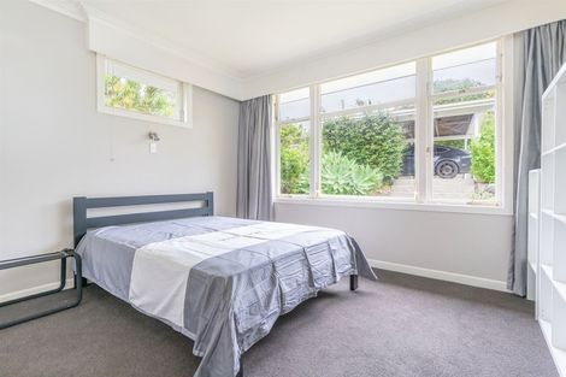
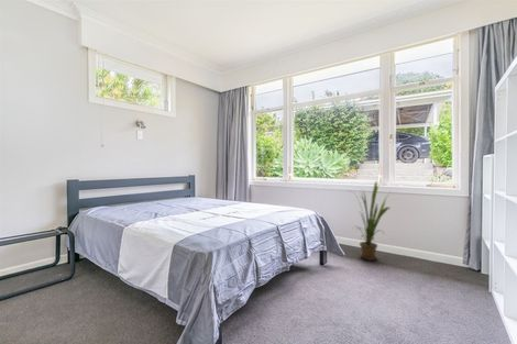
+ house plant [348,179,393,262]
